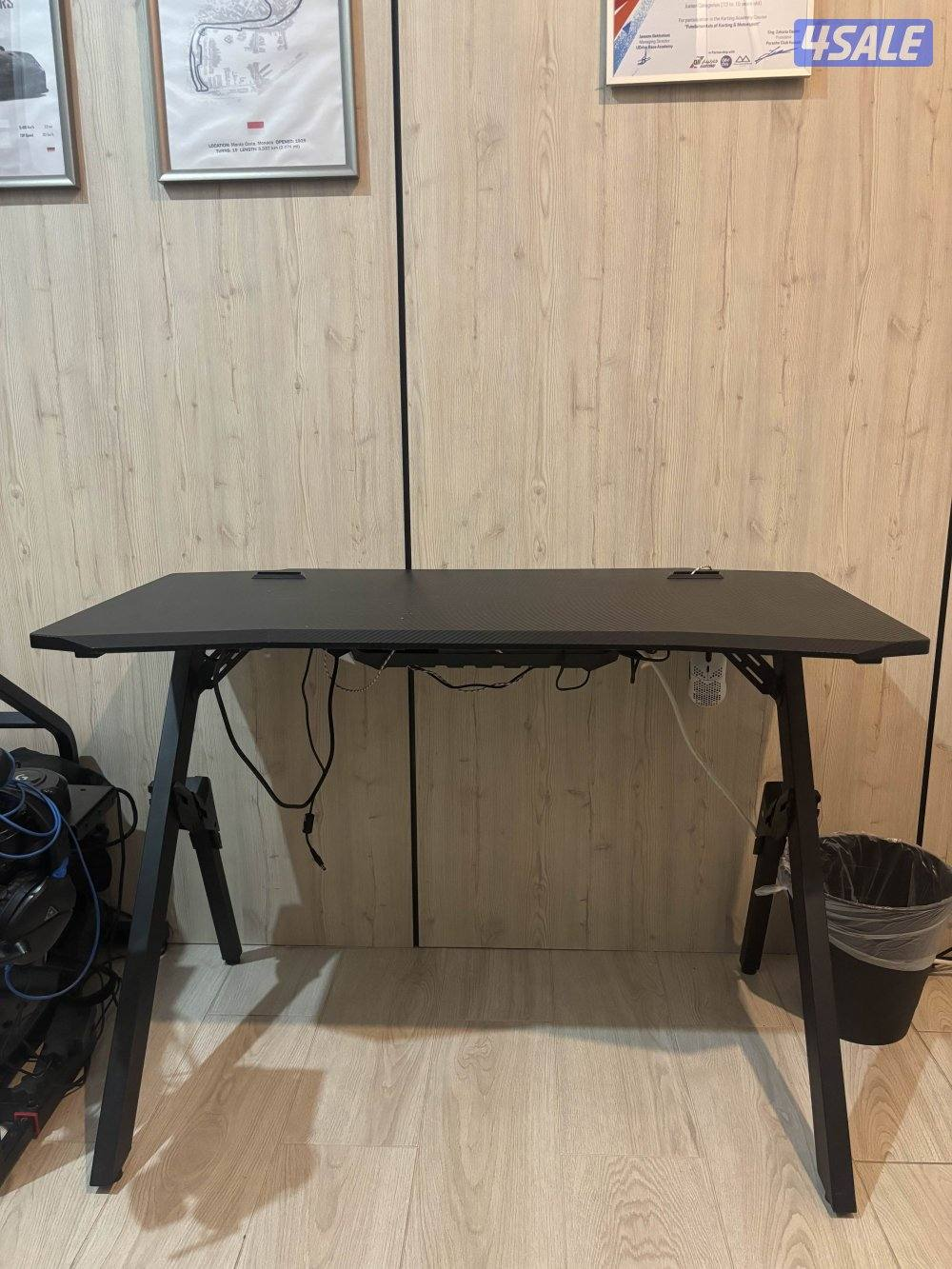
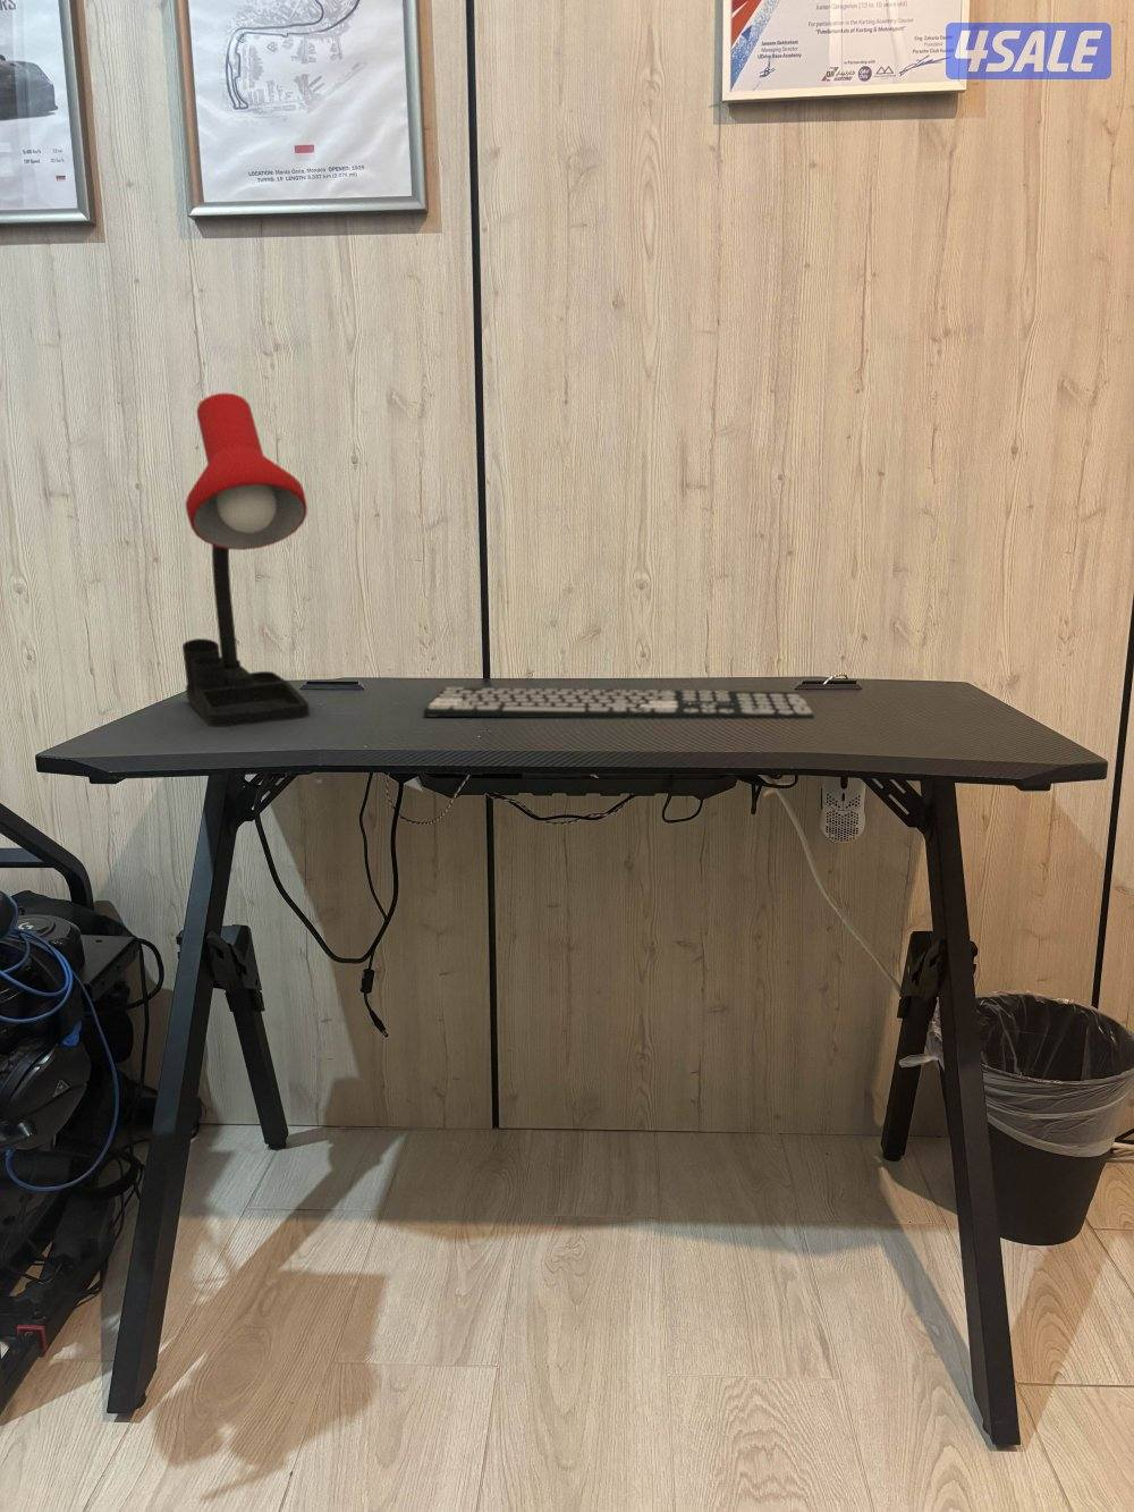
+ desk lamp [181,391,311,728]
+ keyboard [422,686,815,721]
